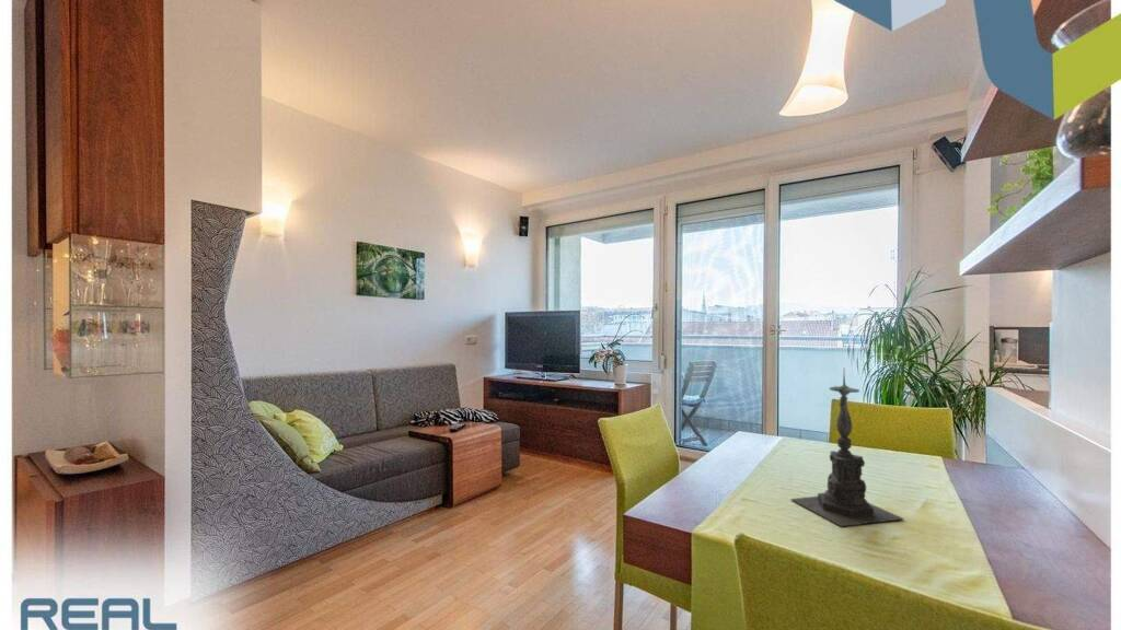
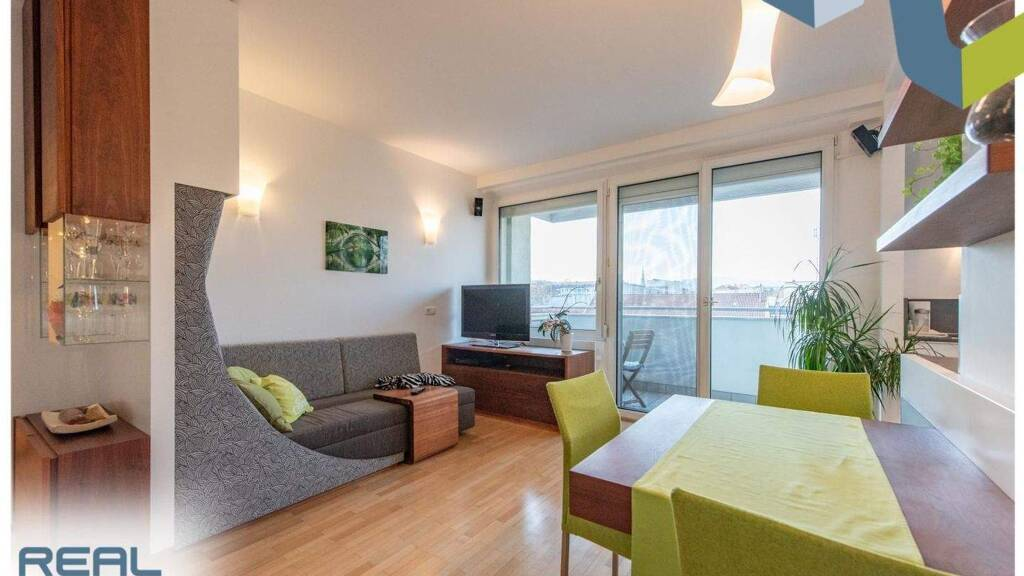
- candle holder [789,368,905,528]
